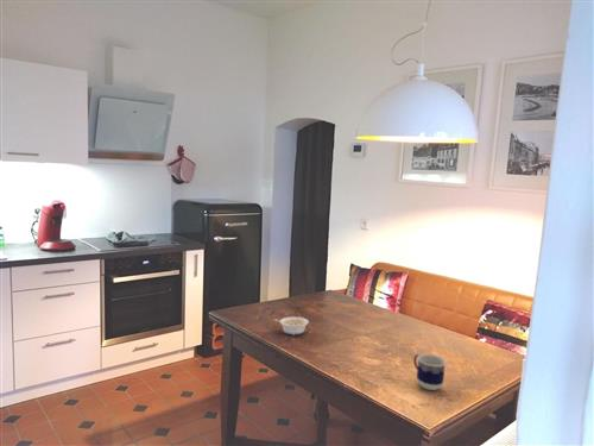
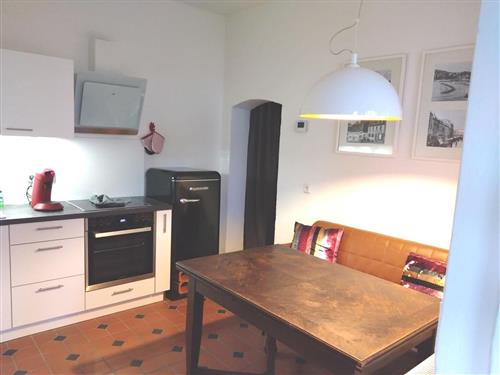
- cup [412,353,448,391]
- legume [273,315,310,337]
